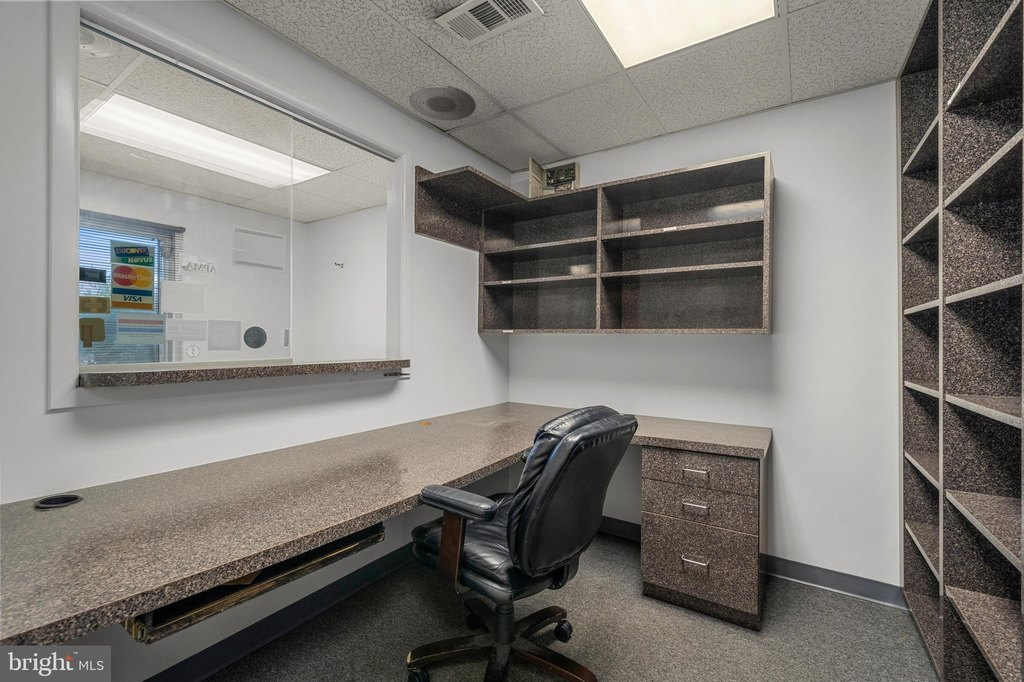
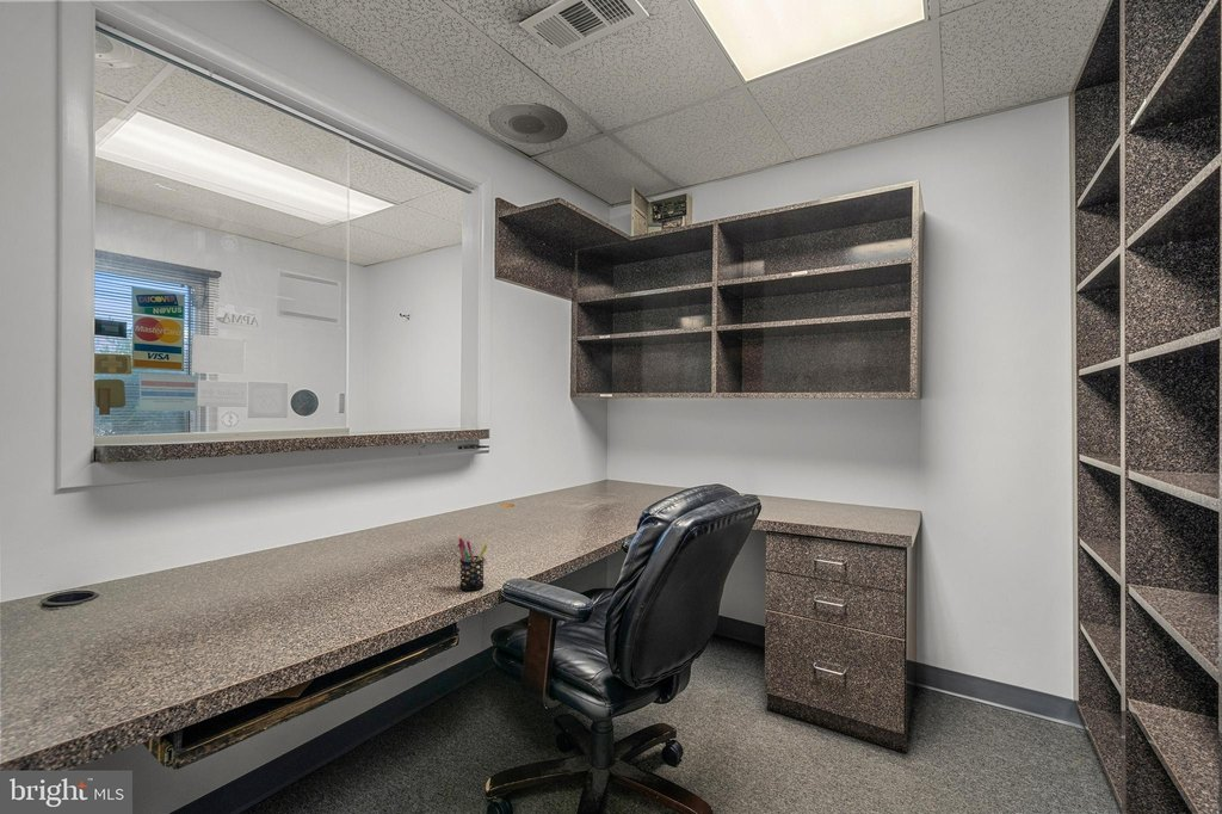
+ pen holder [457,537,489,592]
